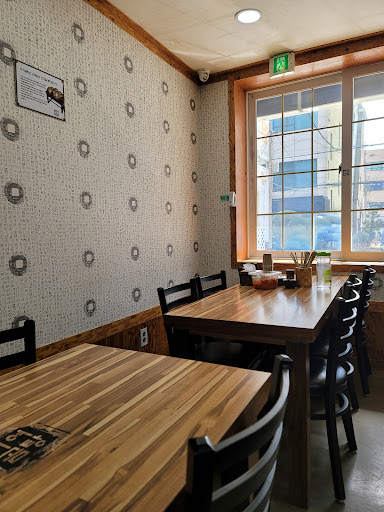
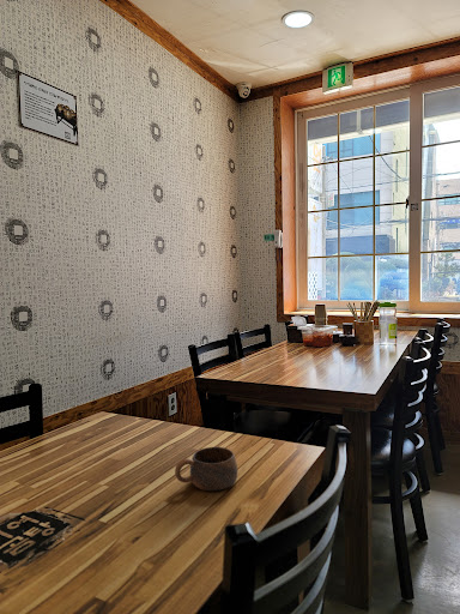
+ cup [174,446,238,492]
